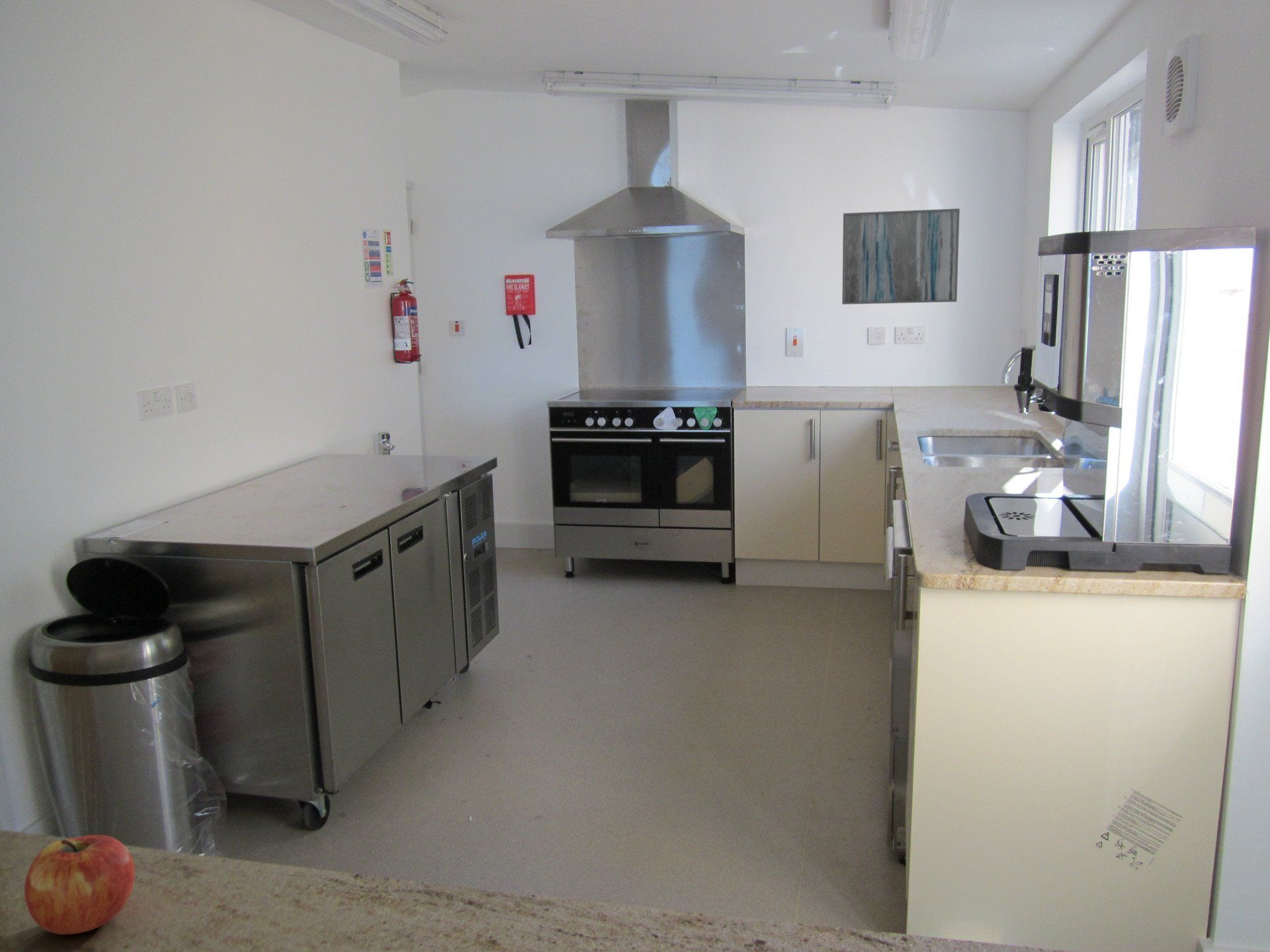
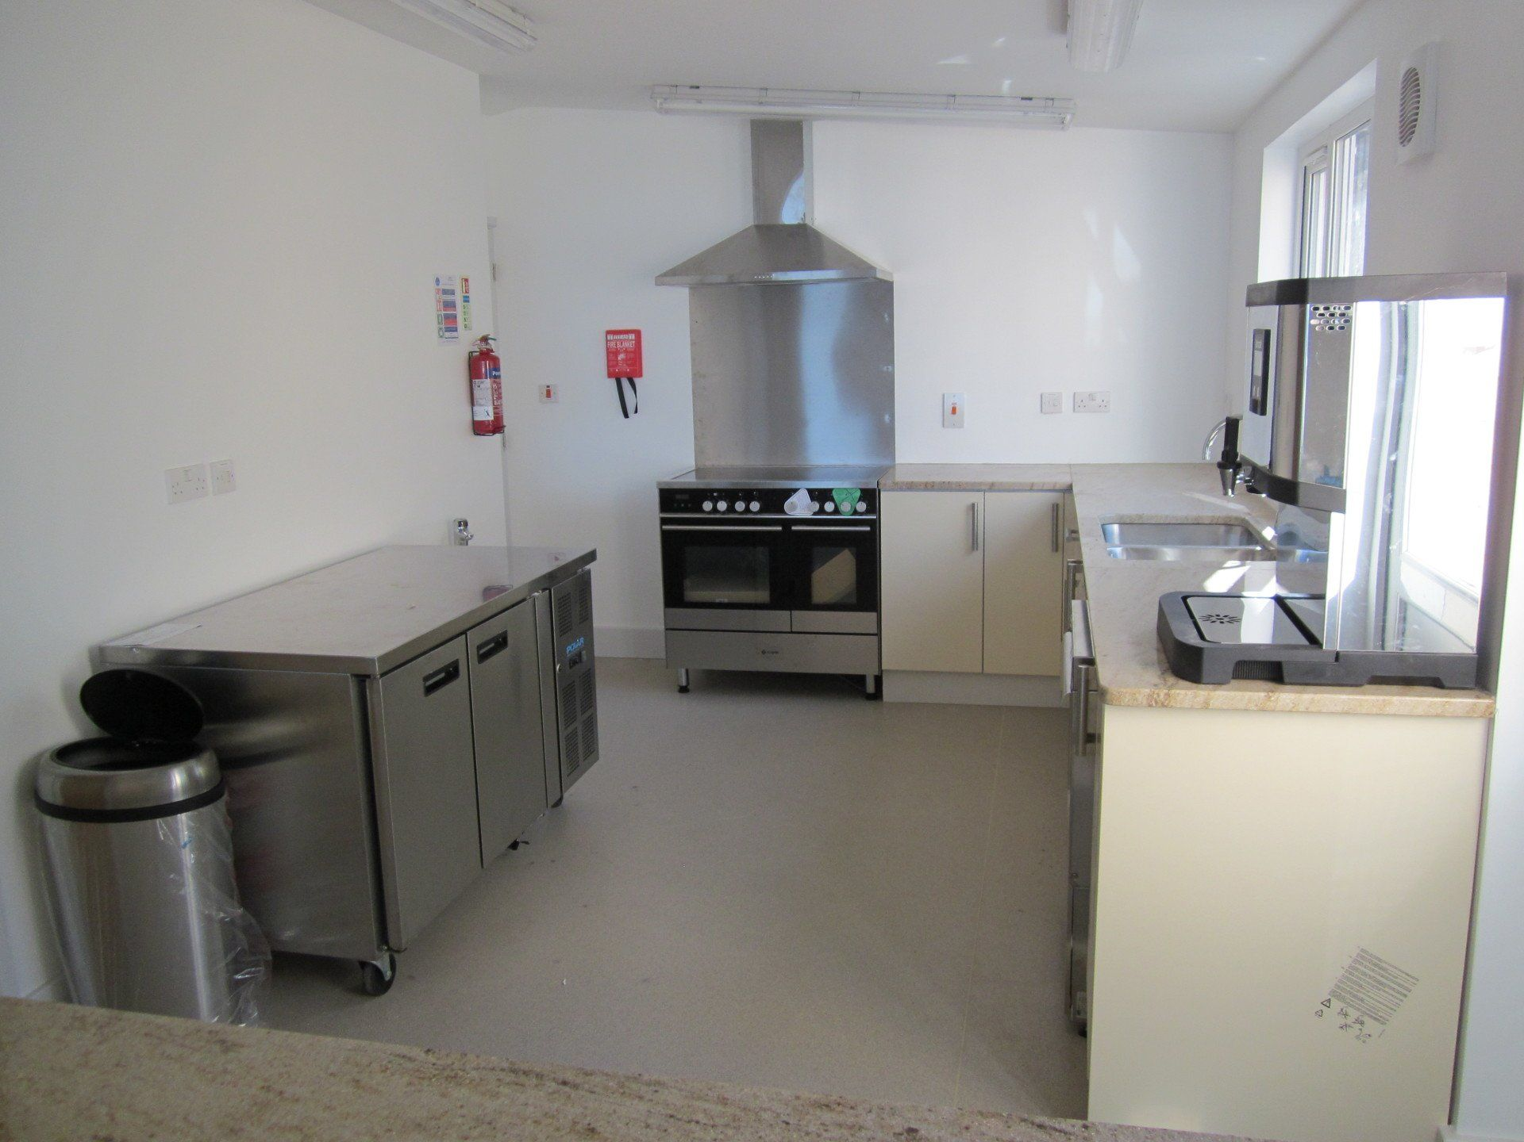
- wall art [841,208,960,305]
- apple [24,834,136,935]
